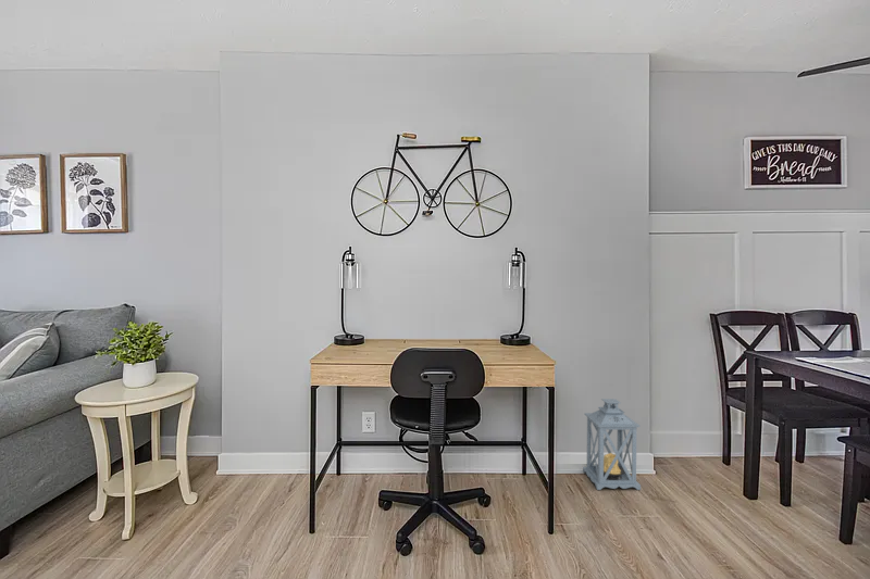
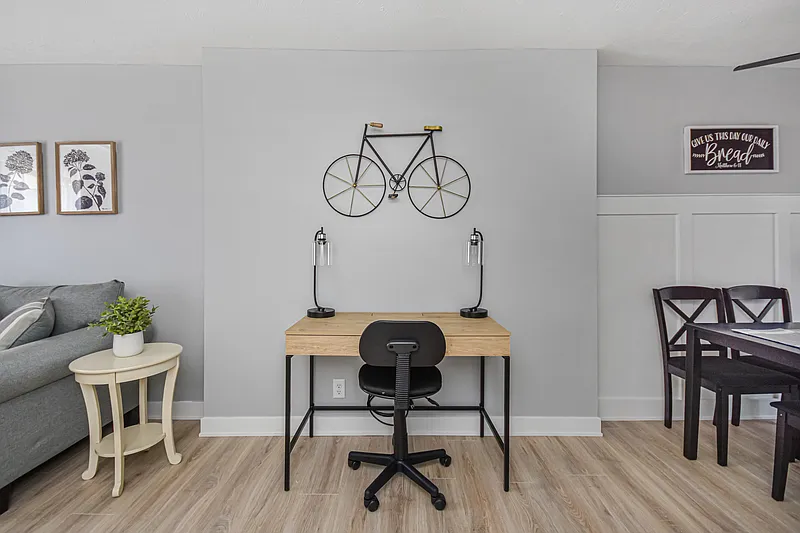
- lantern [582,398,642,491]
